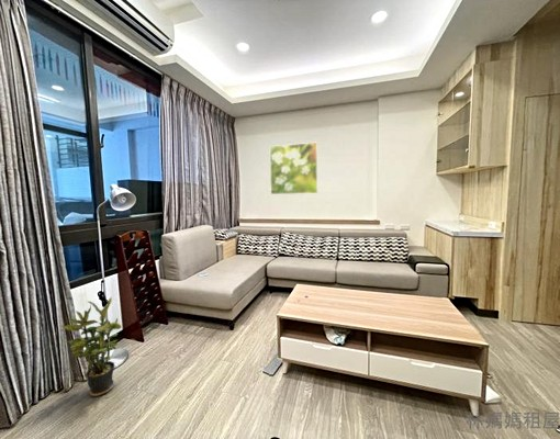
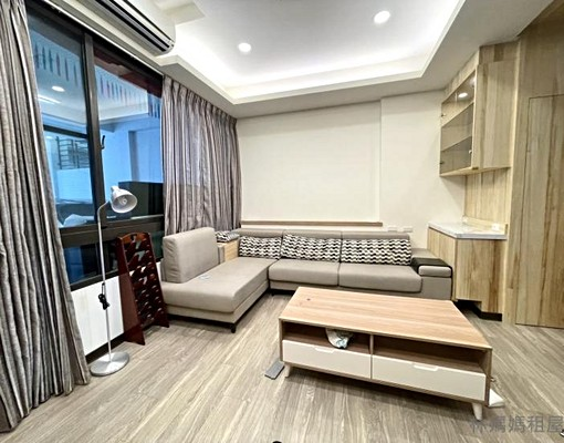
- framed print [269,140,318,195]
- potted plant [61,295,123,398]
